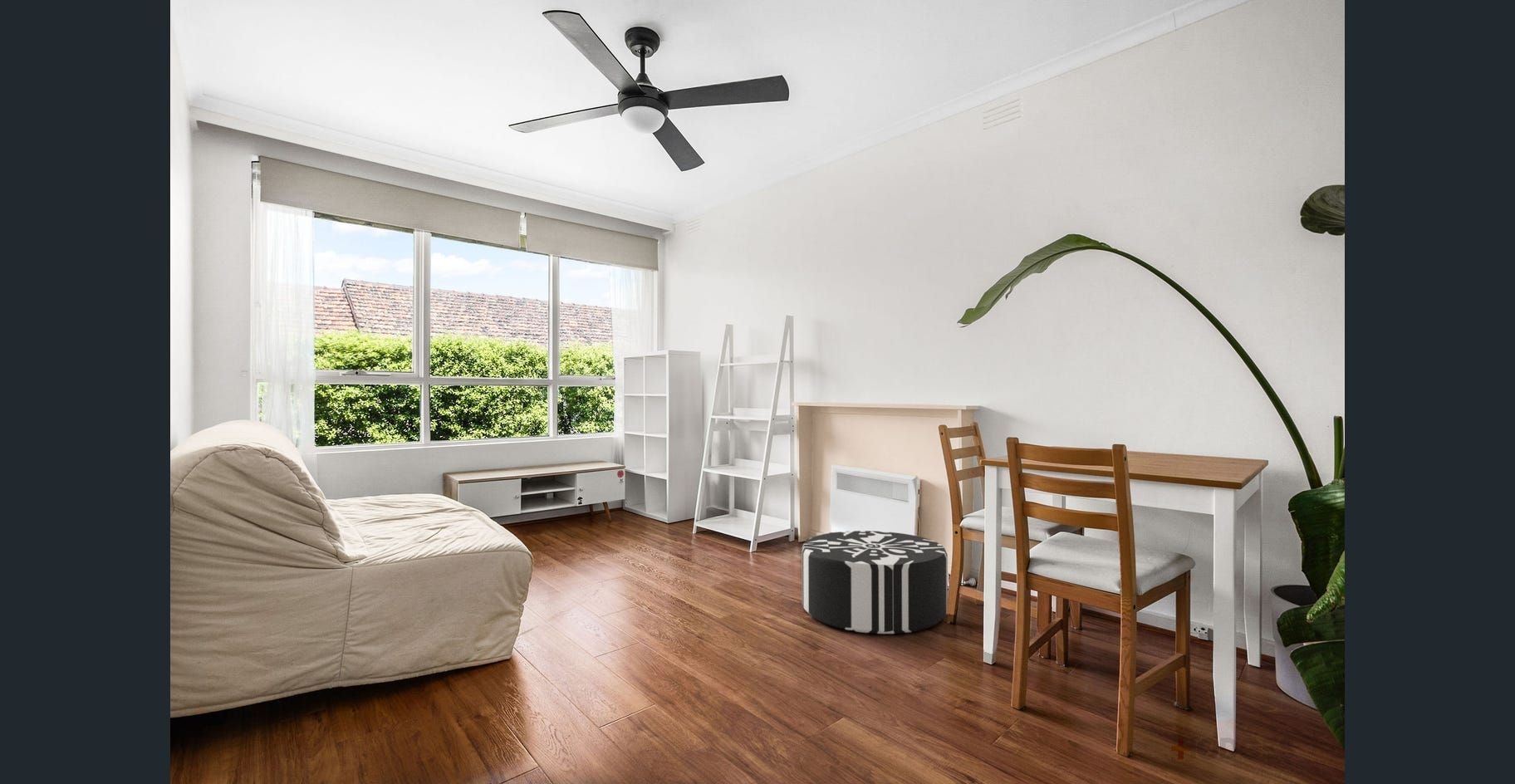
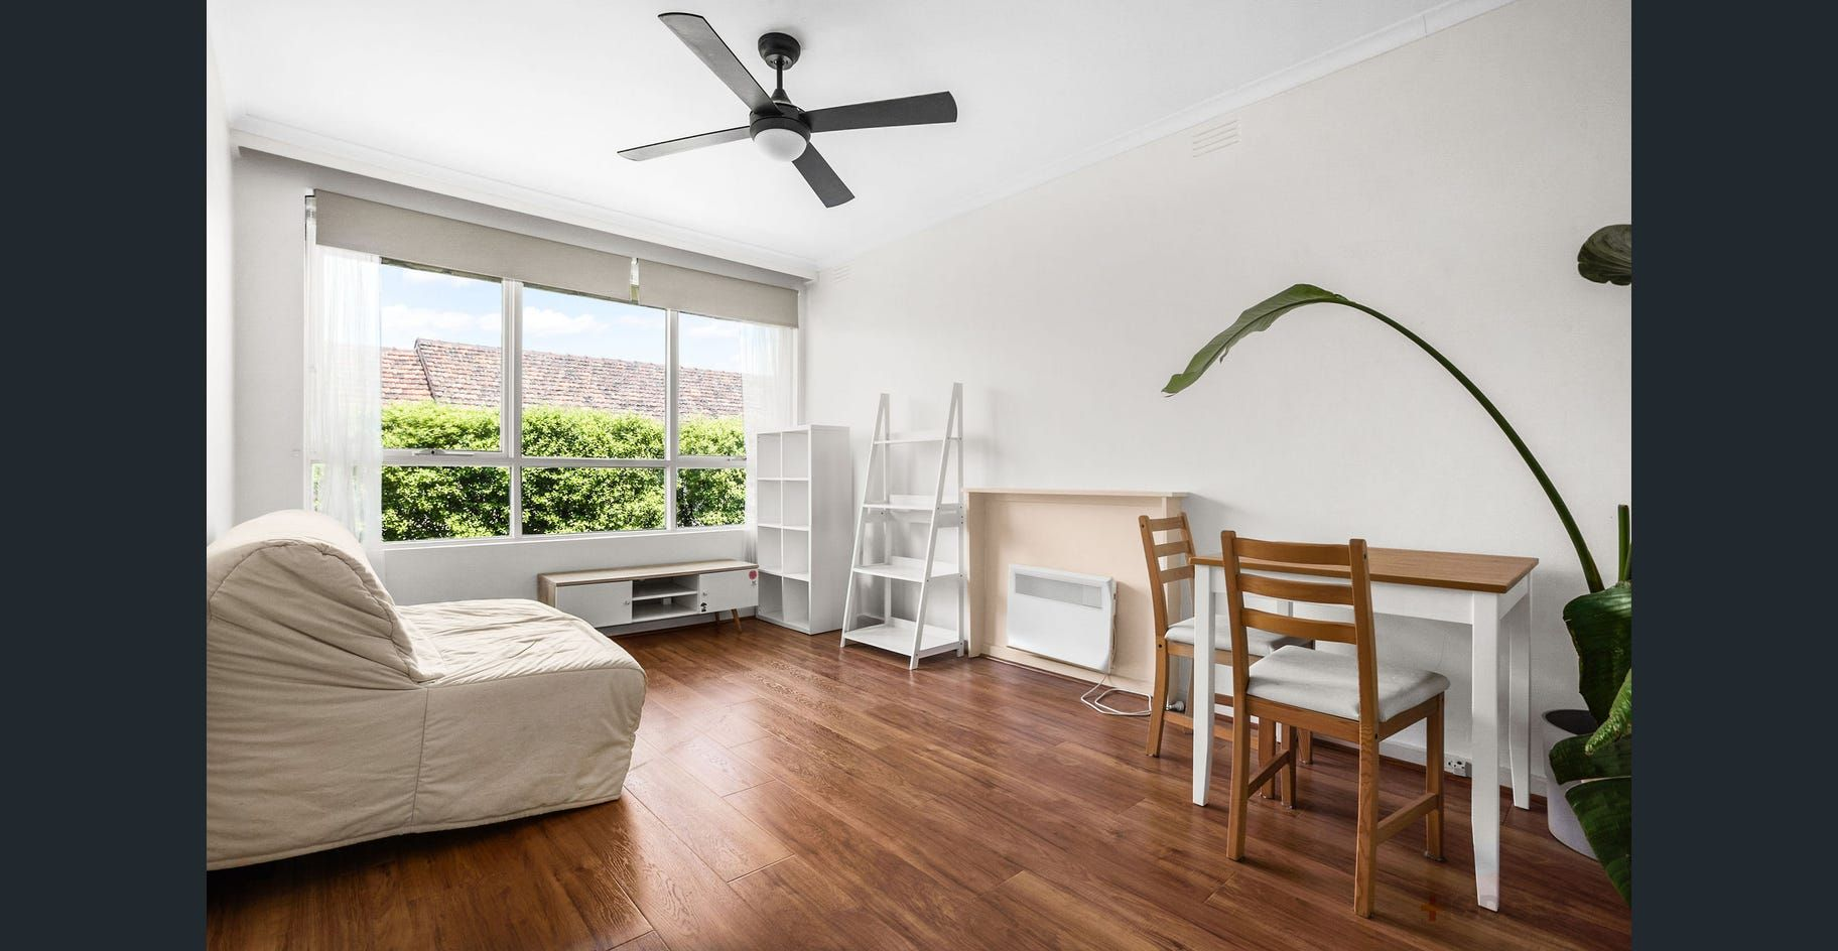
- pouf [801,530,949,635]
